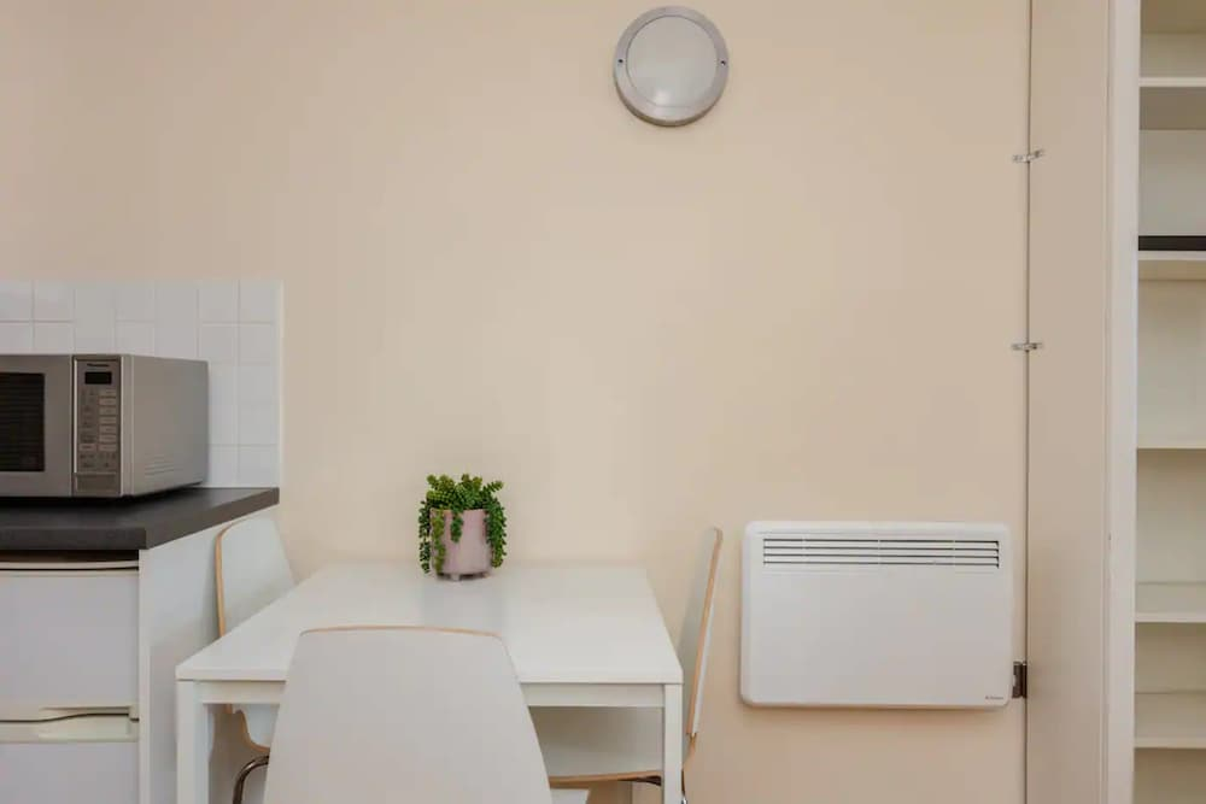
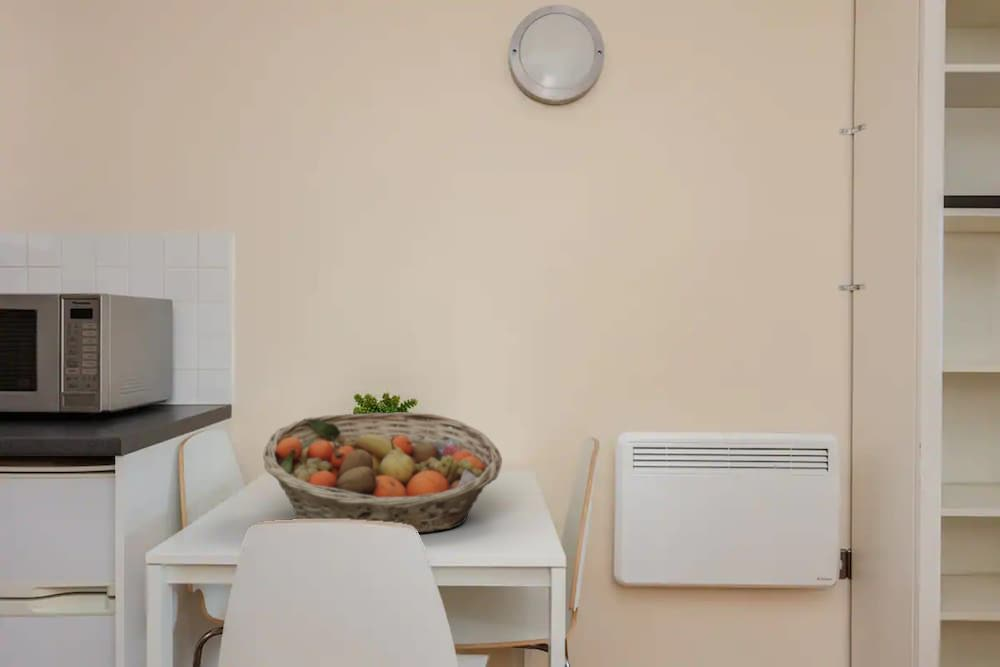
+ fruit basket [262,411,503,534]
